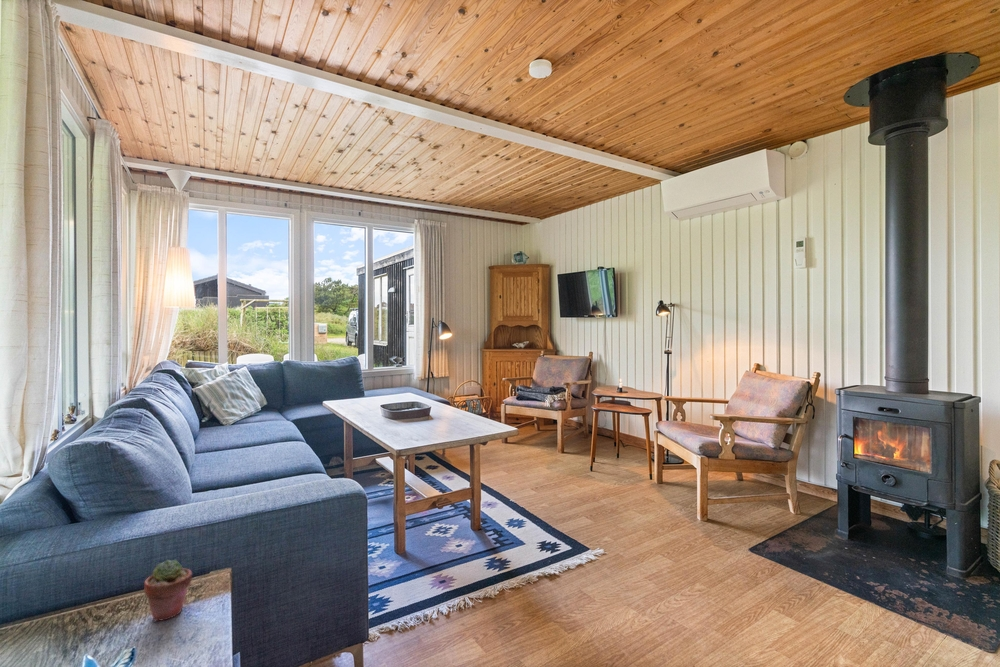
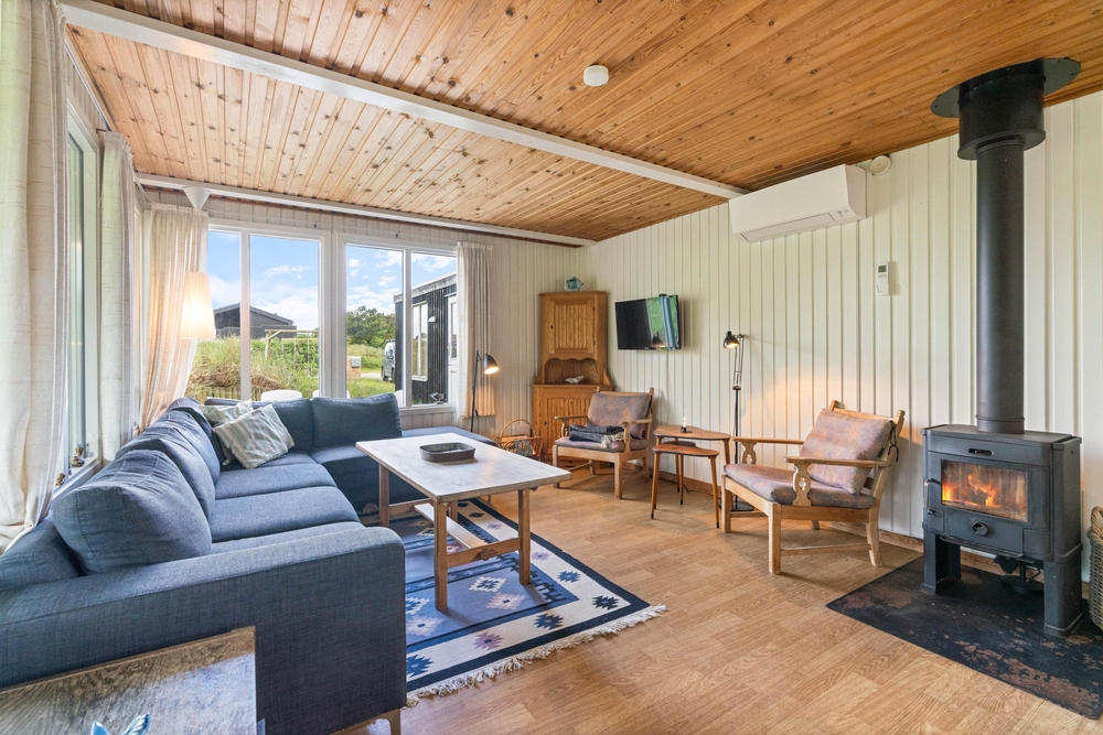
- potted succulent [143,559,193,623]
